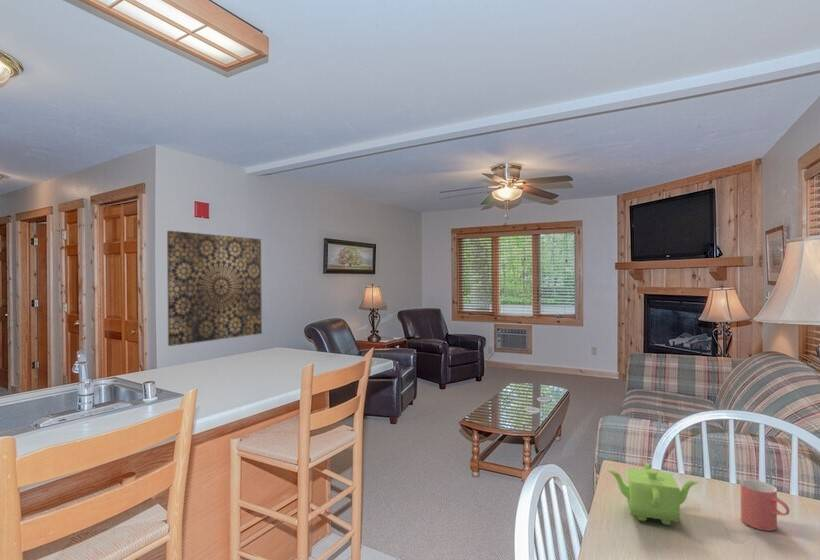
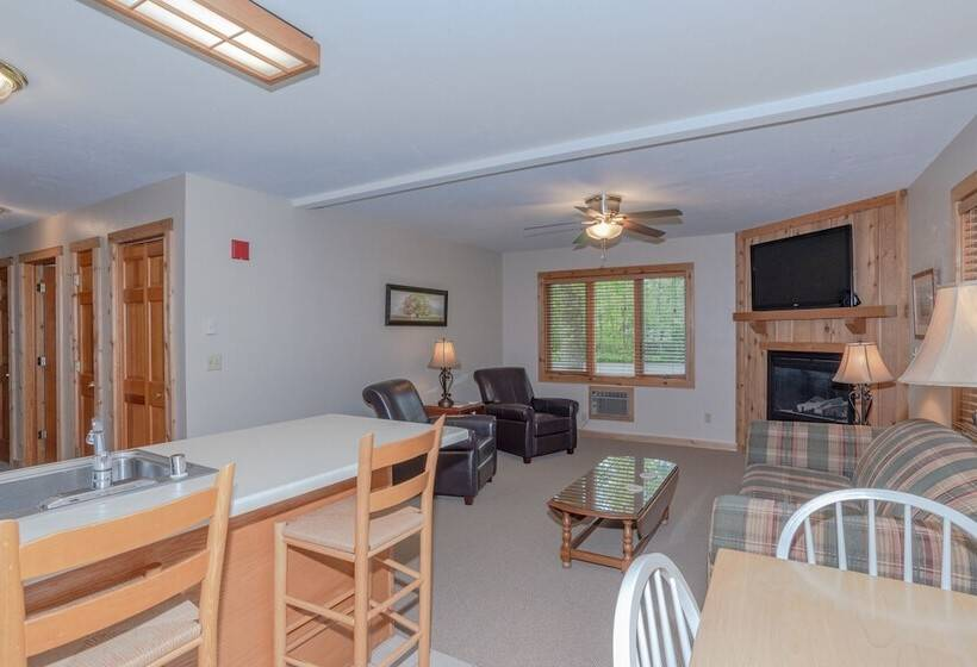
- wall art [166,230,263,347]
- teapot [607,461,700,526]
- cup [740,478,791,532]
